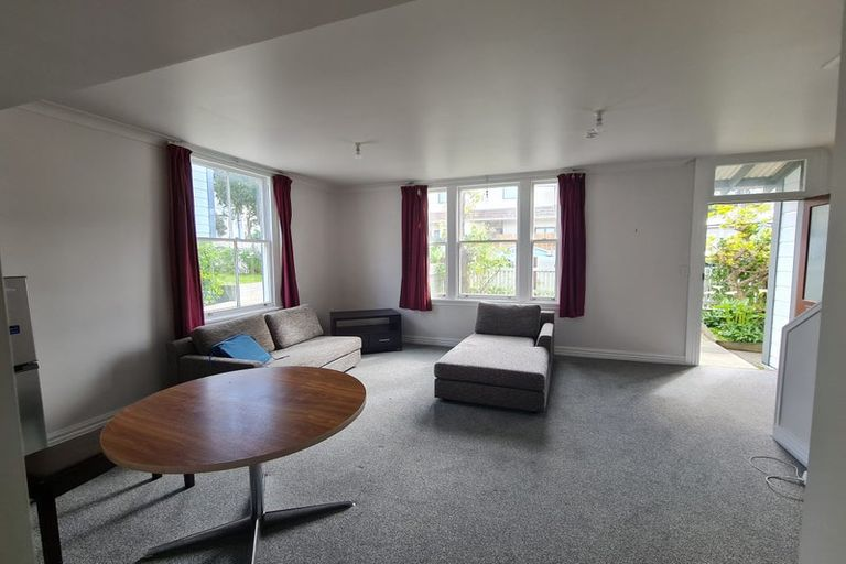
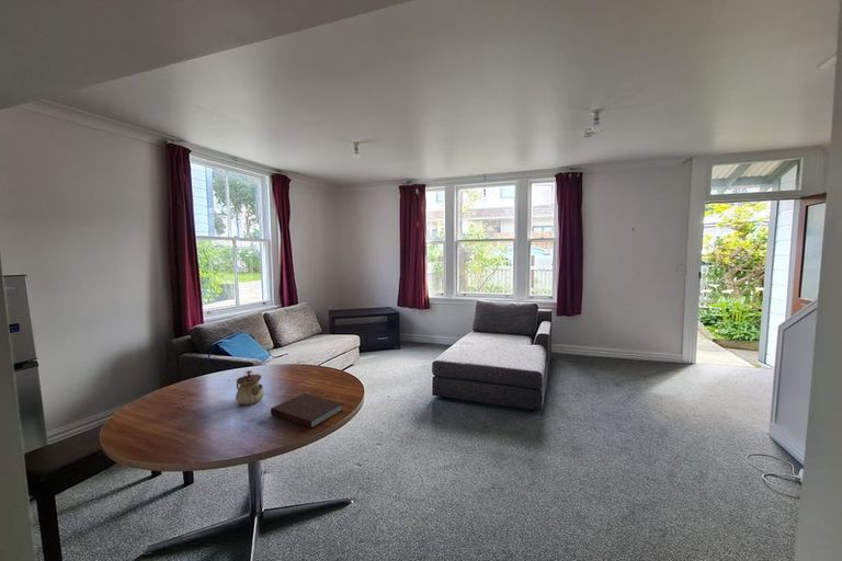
+ teapot [235,369,265,407]
+ notebook [270,392,344,430]
